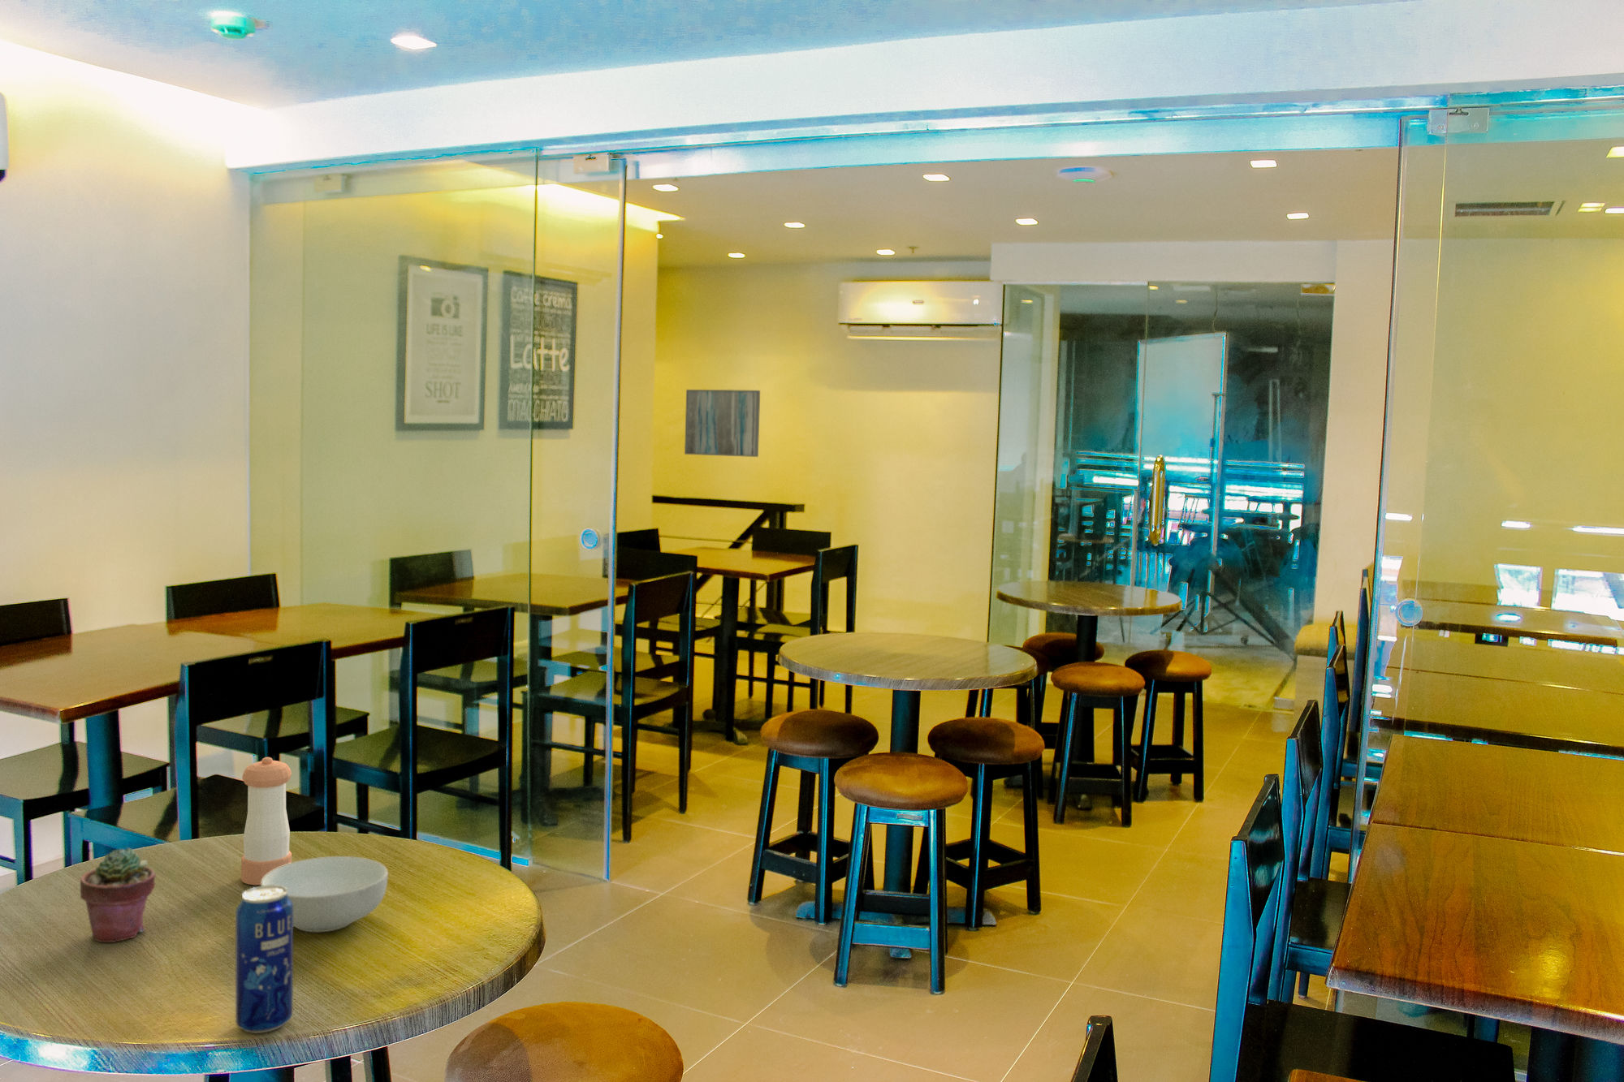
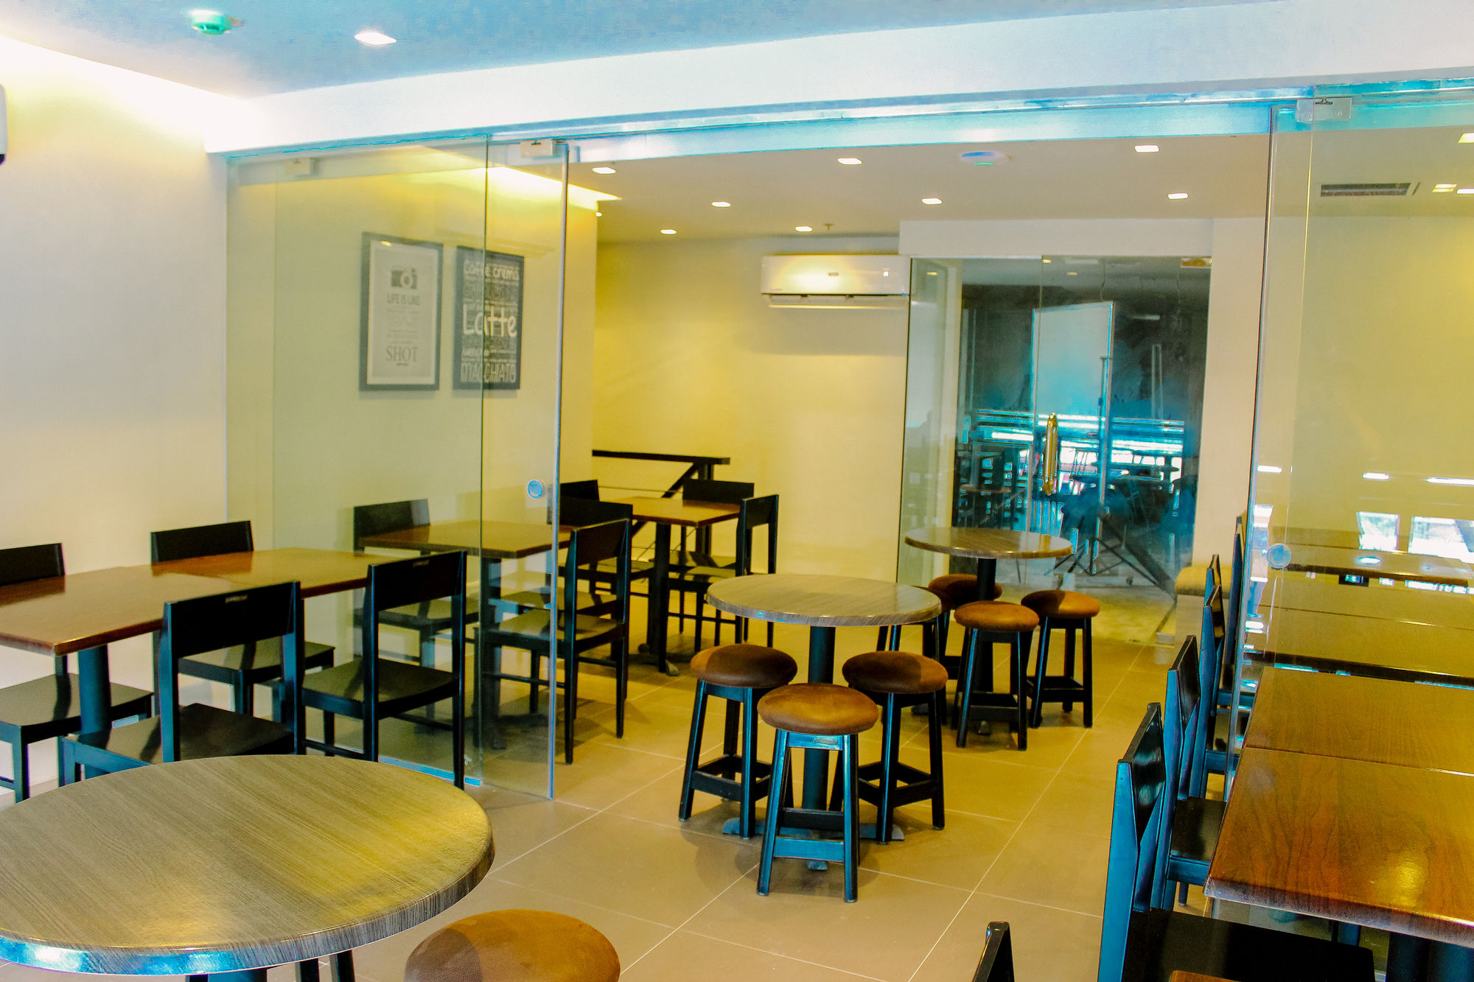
- cereal bowl [260,855,389,933]
- wall art [683,389,761,458]
- pepper shaker [240,756,292,885]
- beverage can [234,885,293,1034]
- potted succulent [80,848,156,943]
